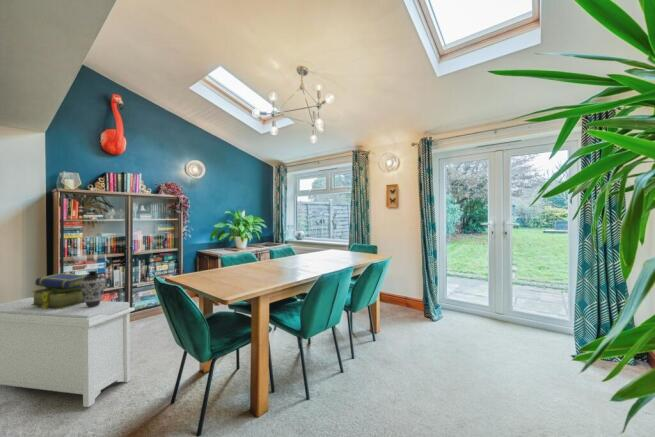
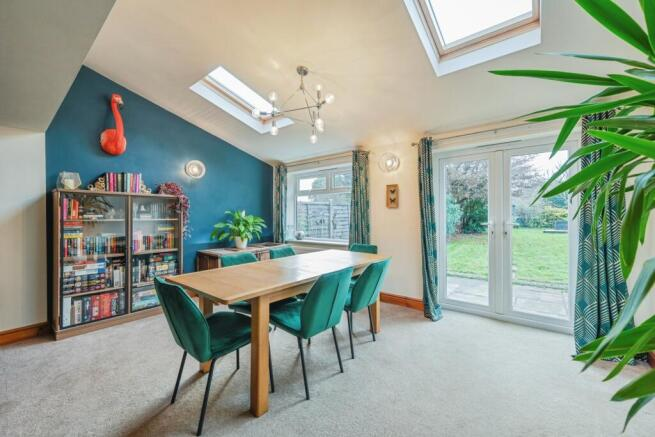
- bench [0,297,136,408]
- stack of books [31,272,86,309]
- decorative vase [80,269,106,307]
